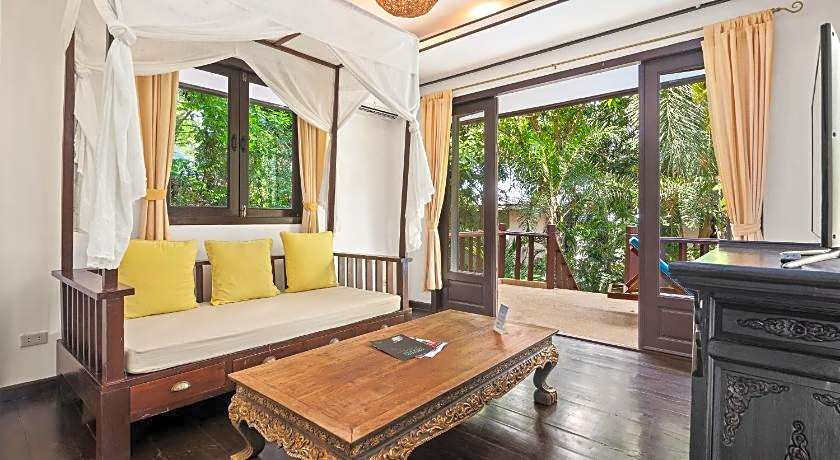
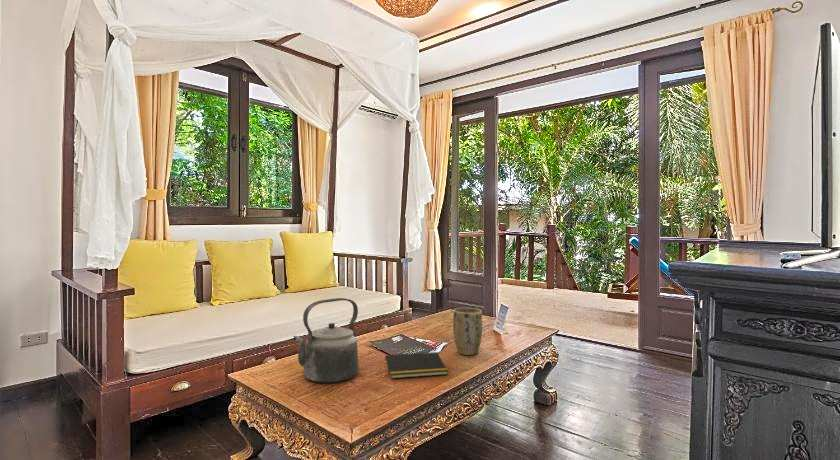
+ notepad [383,351,449,379]
+ plant pot [452,307,483,356]
+ kettle [292,297,360,384]
